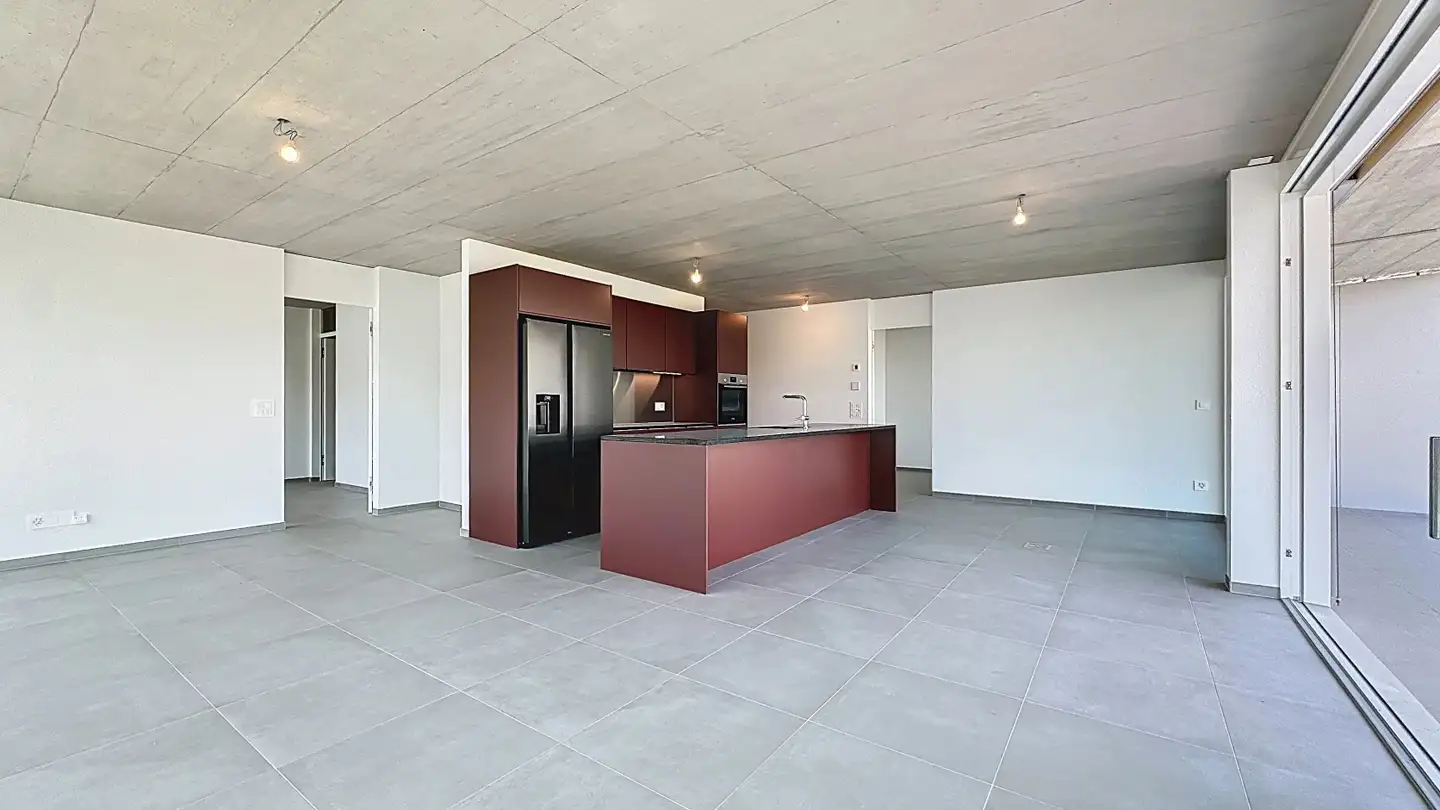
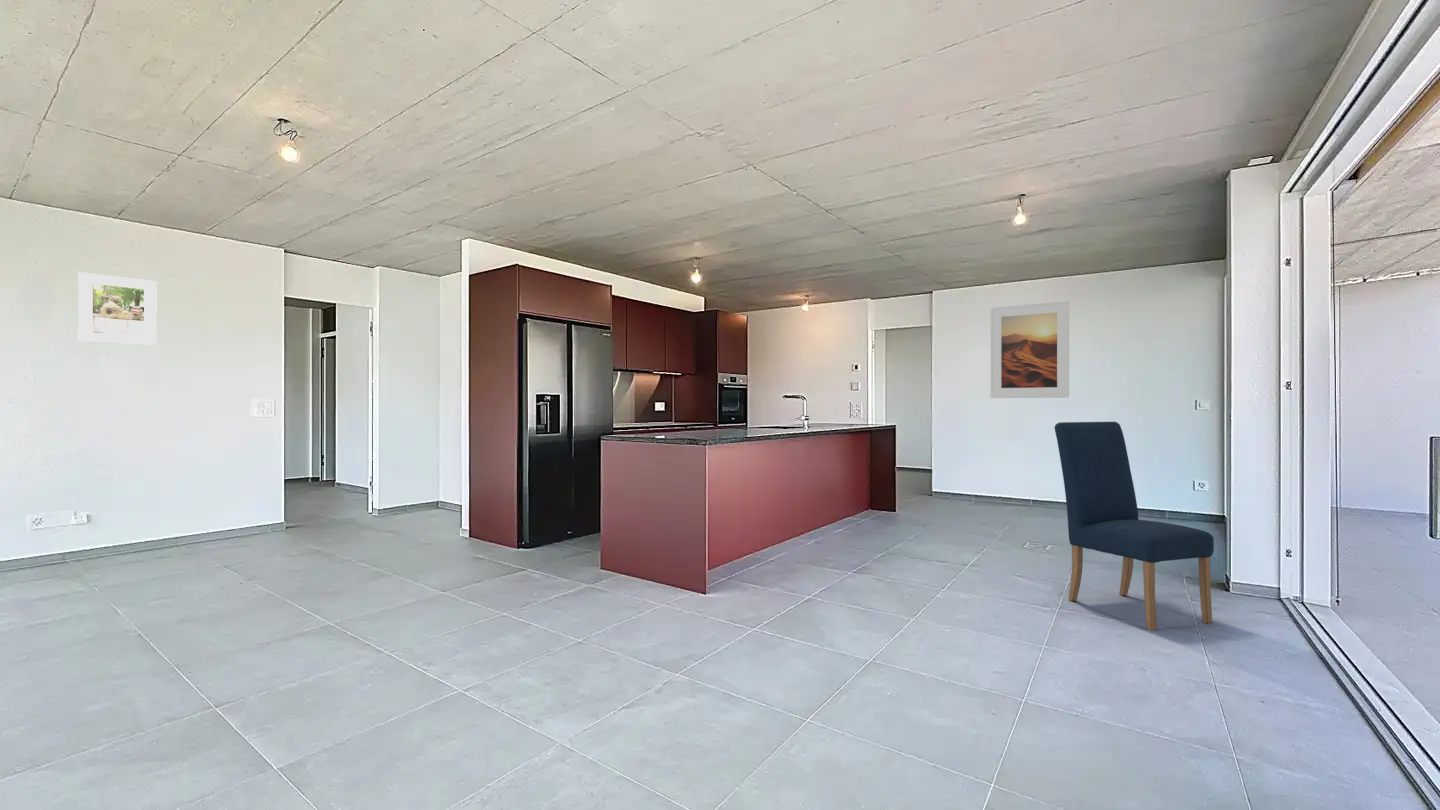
+ chair [1054,421,1215,632]
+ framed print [990,300,1070,399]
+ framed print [77,271,158,347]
